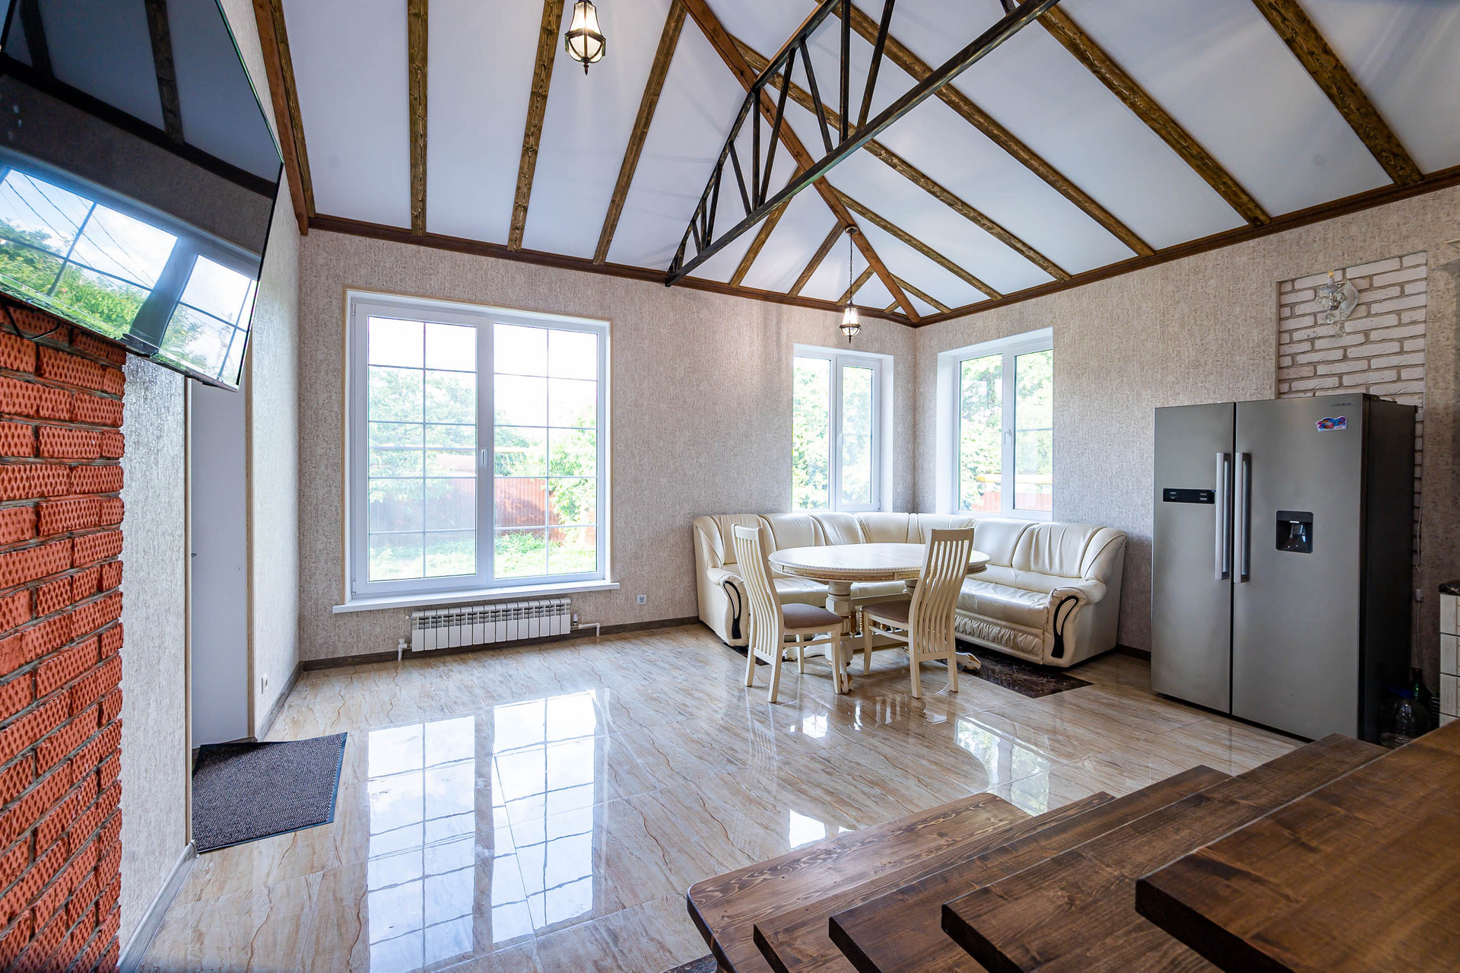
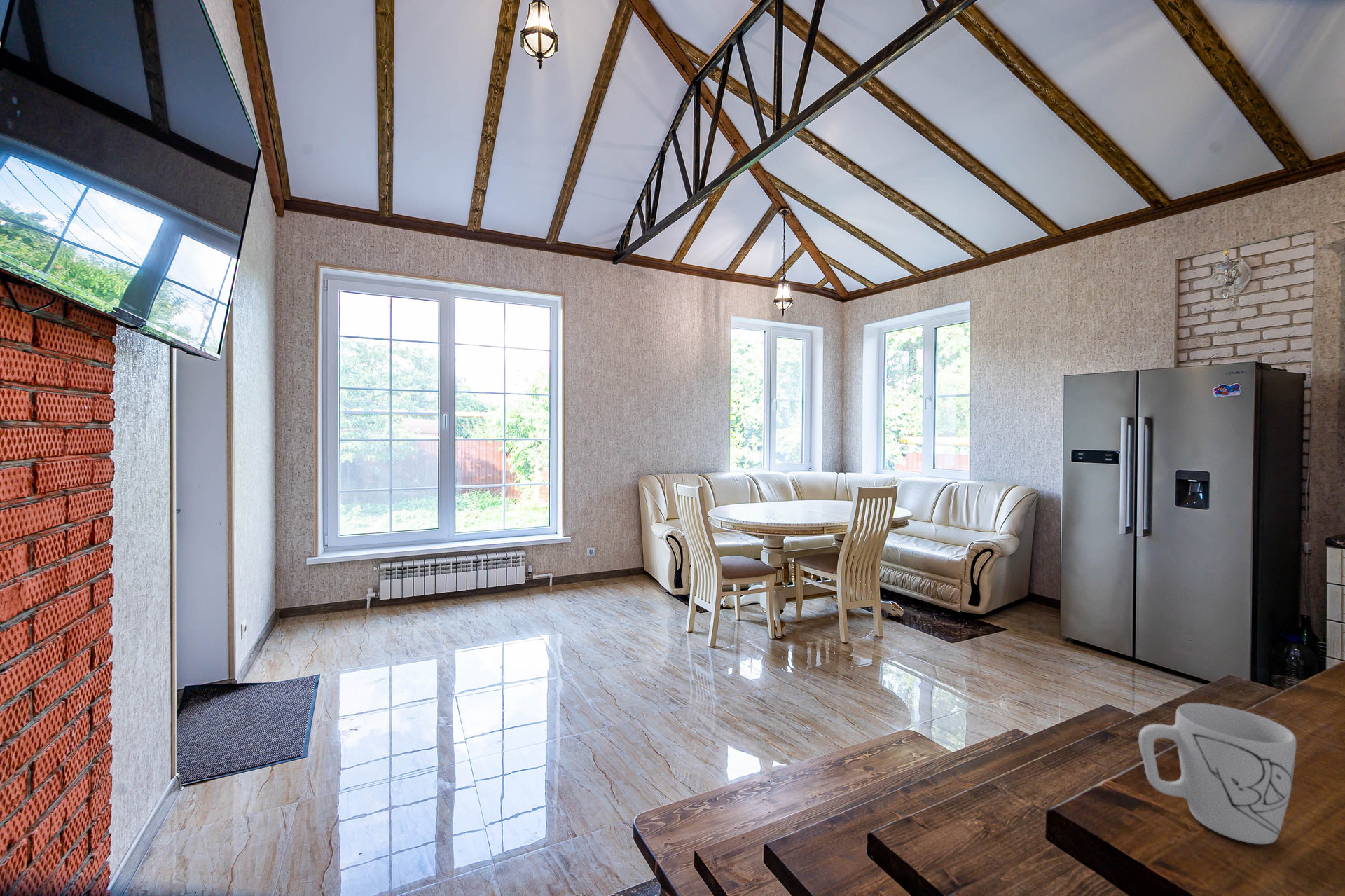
+ mug [1138,703,1297,845]
